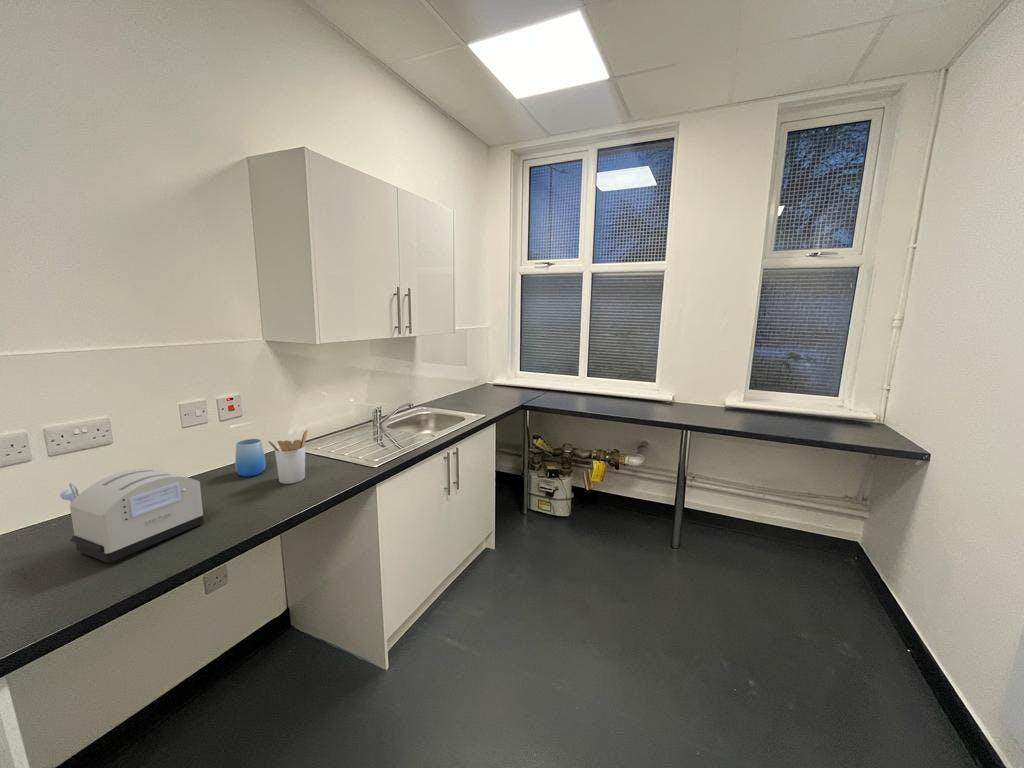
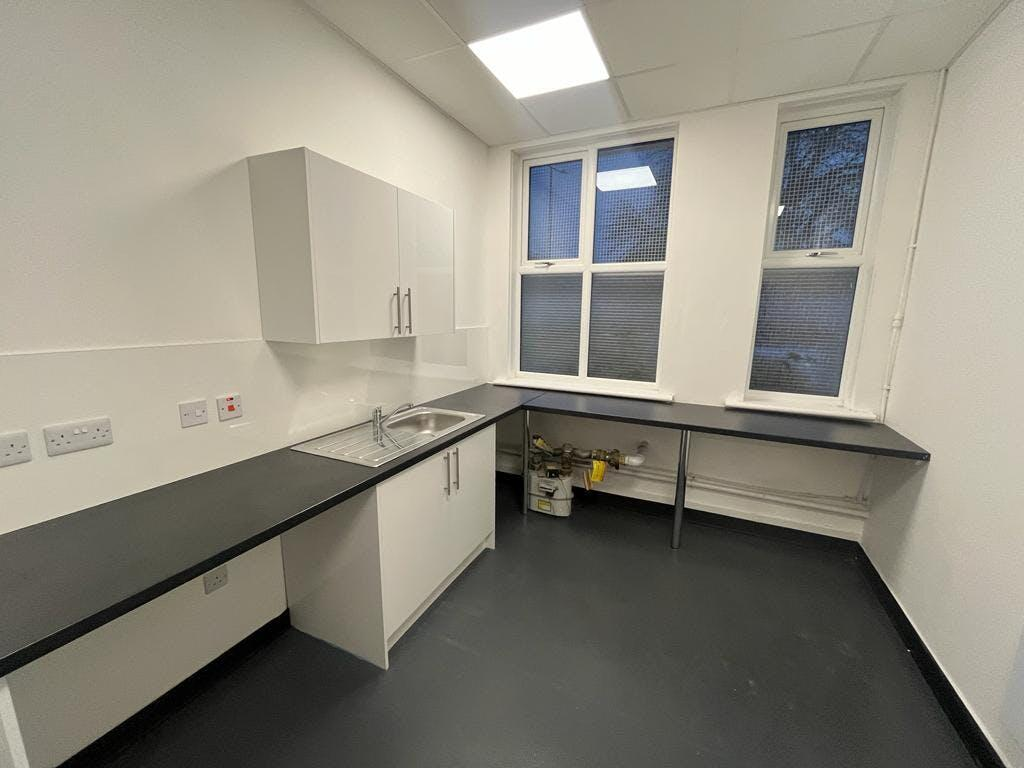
- cup [234,438,267,478]
- utensil holder [267,429,309,485]
- toaster [59,468,205,564]
